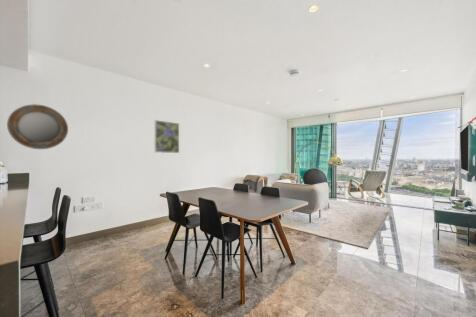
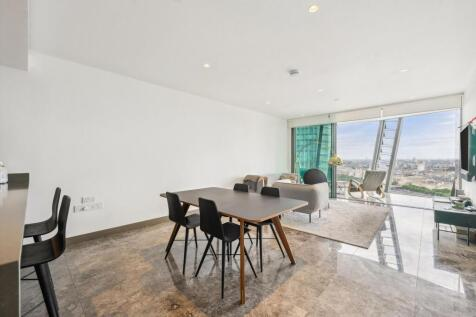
- home mirror [6,103,69,150]
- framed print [154,119,180,154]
